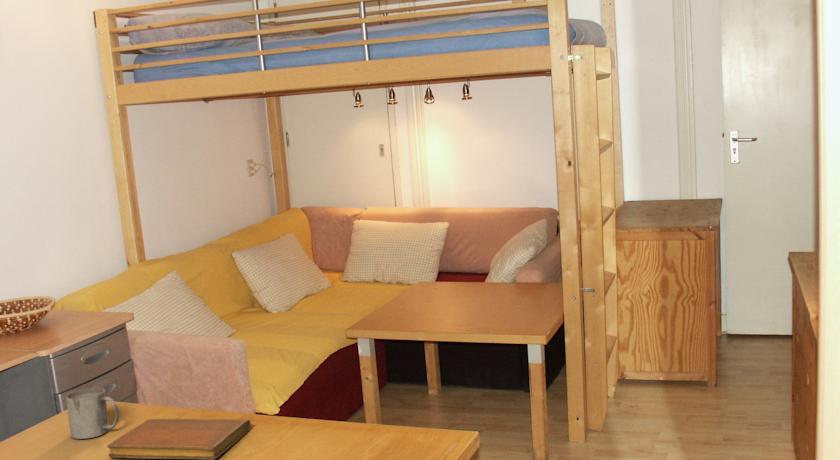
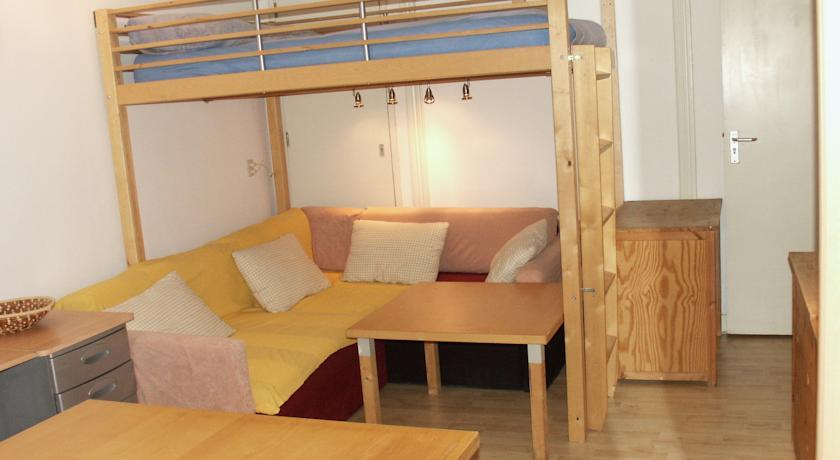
- notebook [106,418,252,460]
- mug [65,387,120,440]
